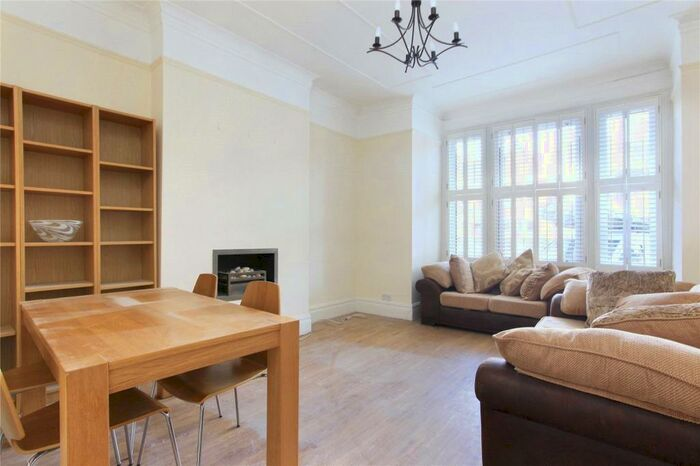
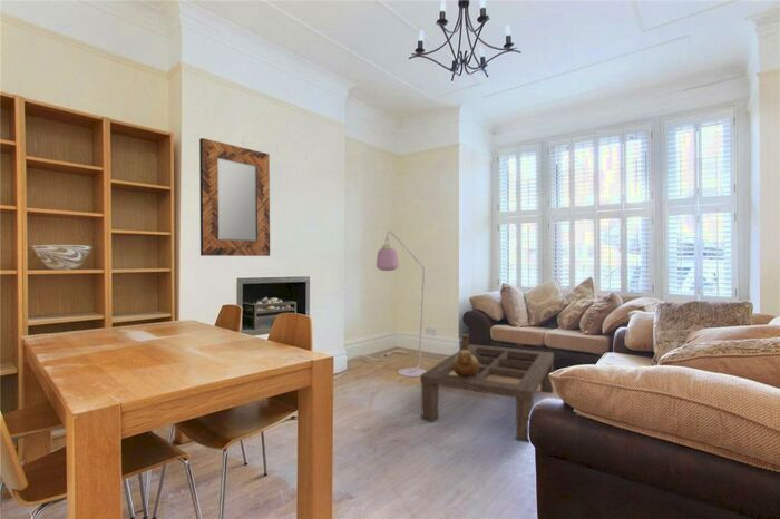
+ coffee table [419,343,555,443]
+ vase [451,333,480,378]
+ home mirror [198,137,271,257]
+ floor lamp [376,228,449,378]
